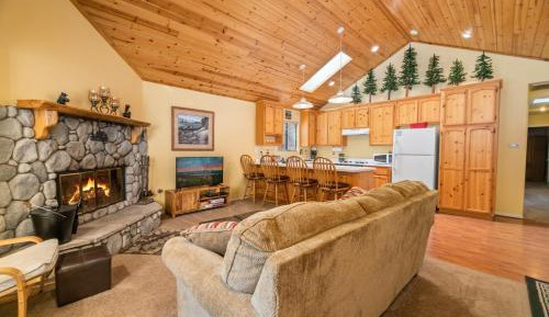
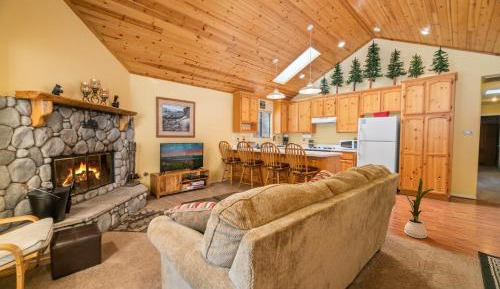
+ house plant [401,177,435,239]
